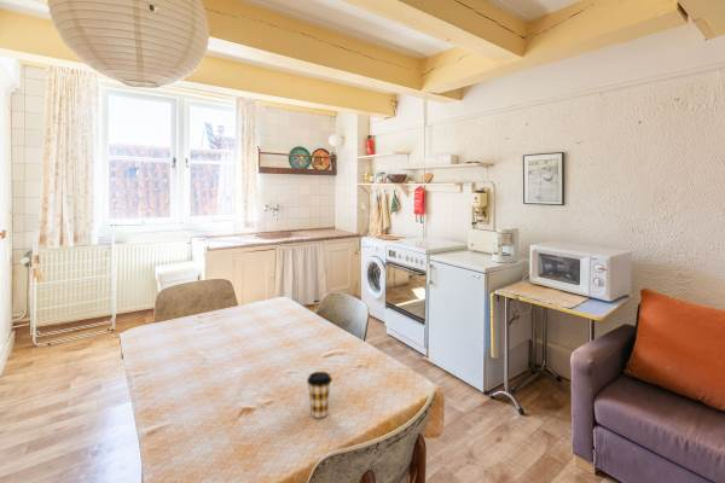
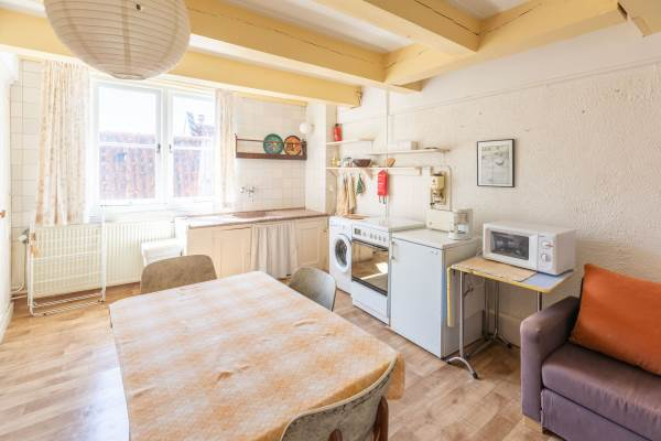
- coffee cup [306,371,334,419]
